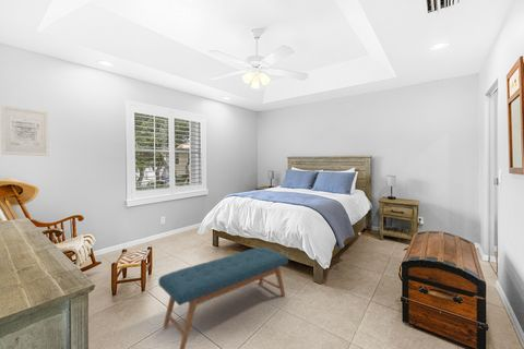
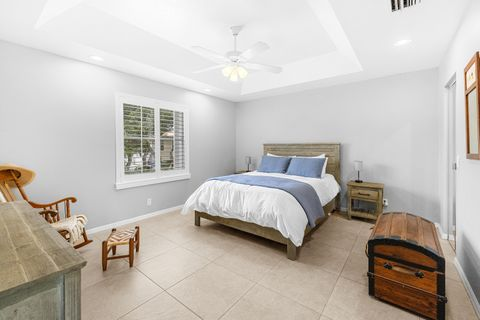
- wall art [0,104,49,157]
- bench [157,246,289,349]
